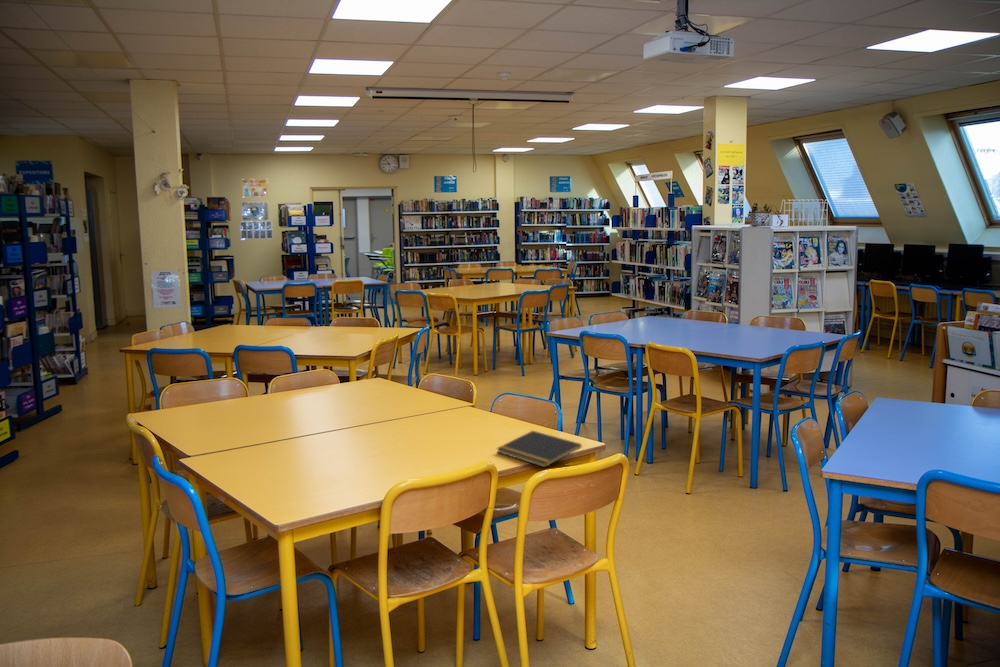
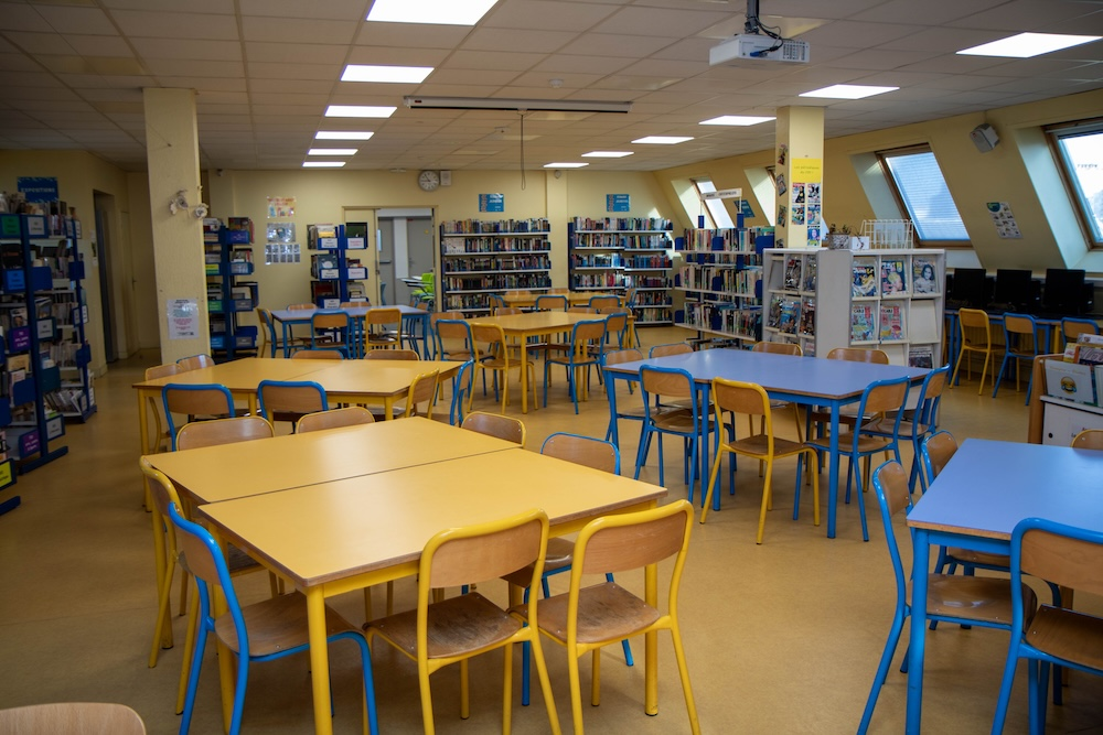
- notepad [496,430,583,469]
